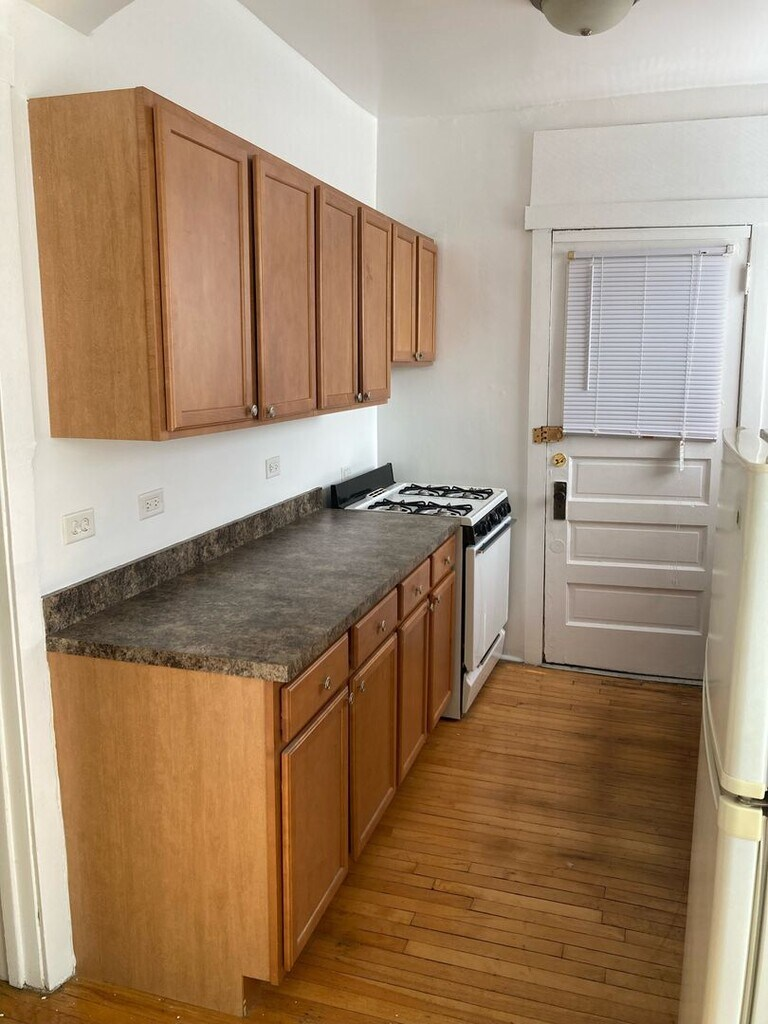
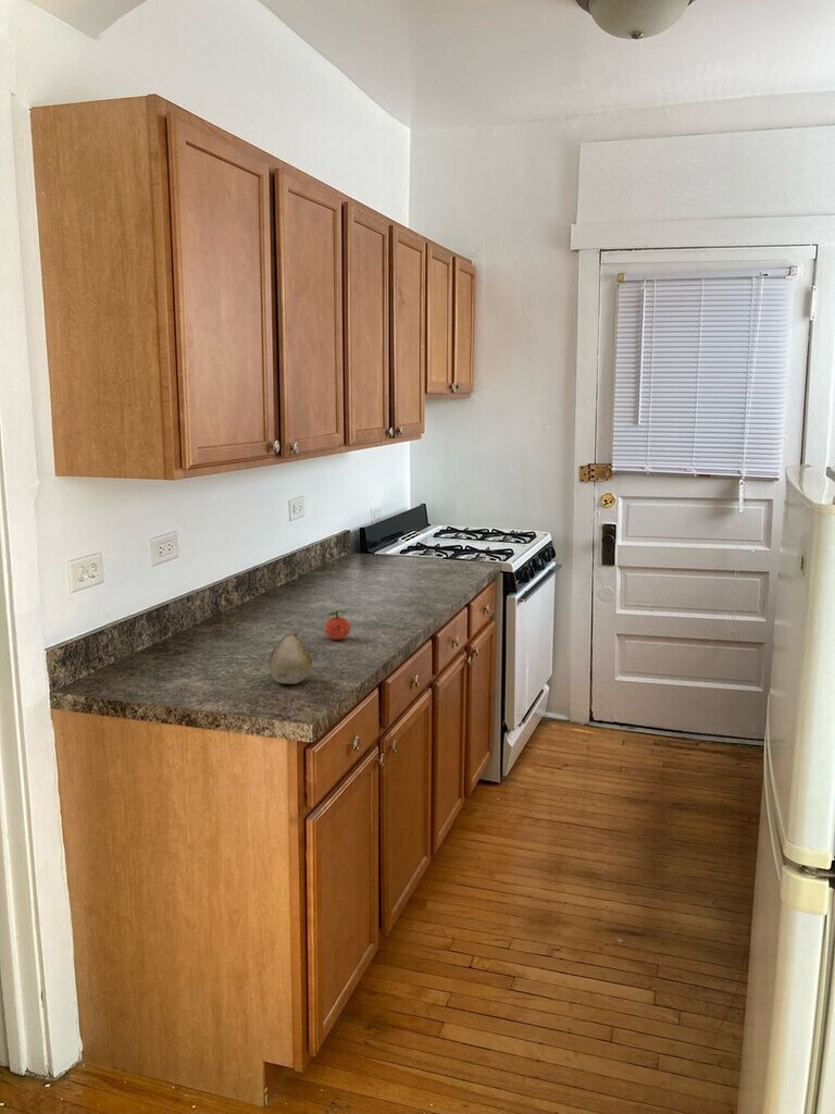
+ fruit [267,629,313,685]
+ apple [323,609,351,641]
